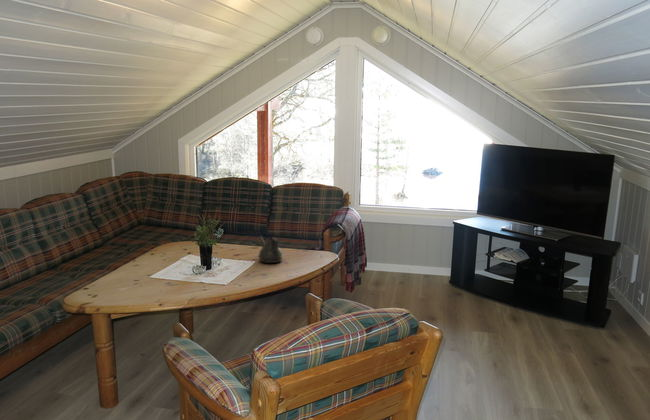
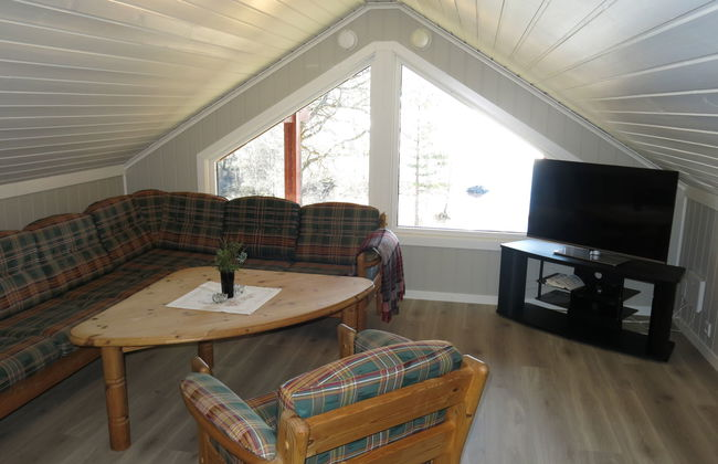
- teapot [257,235,284,264]
